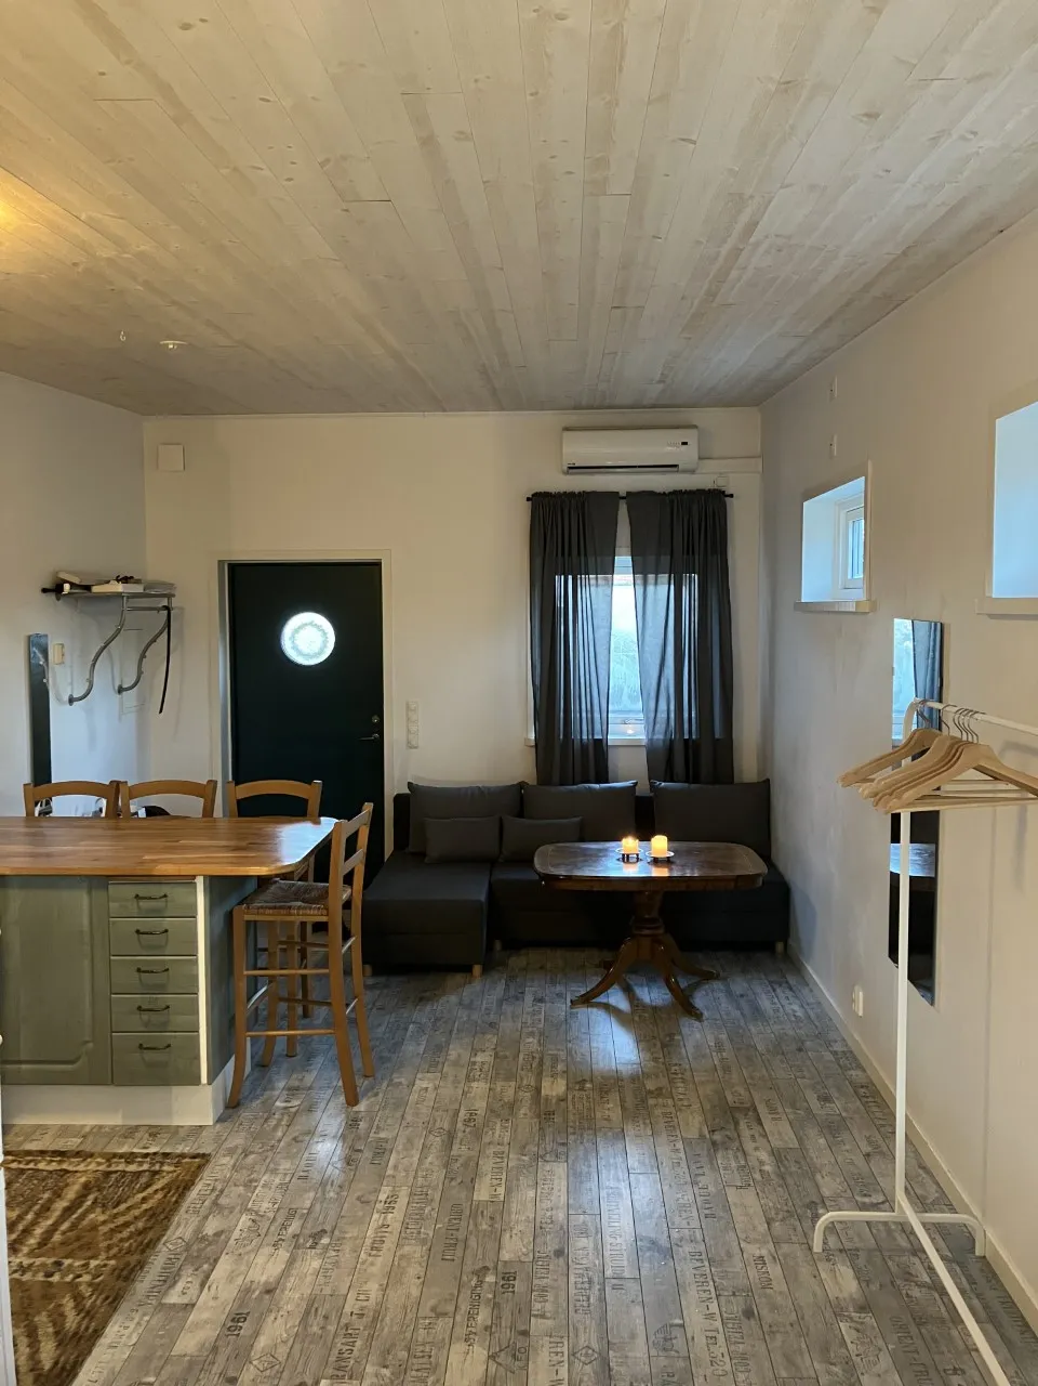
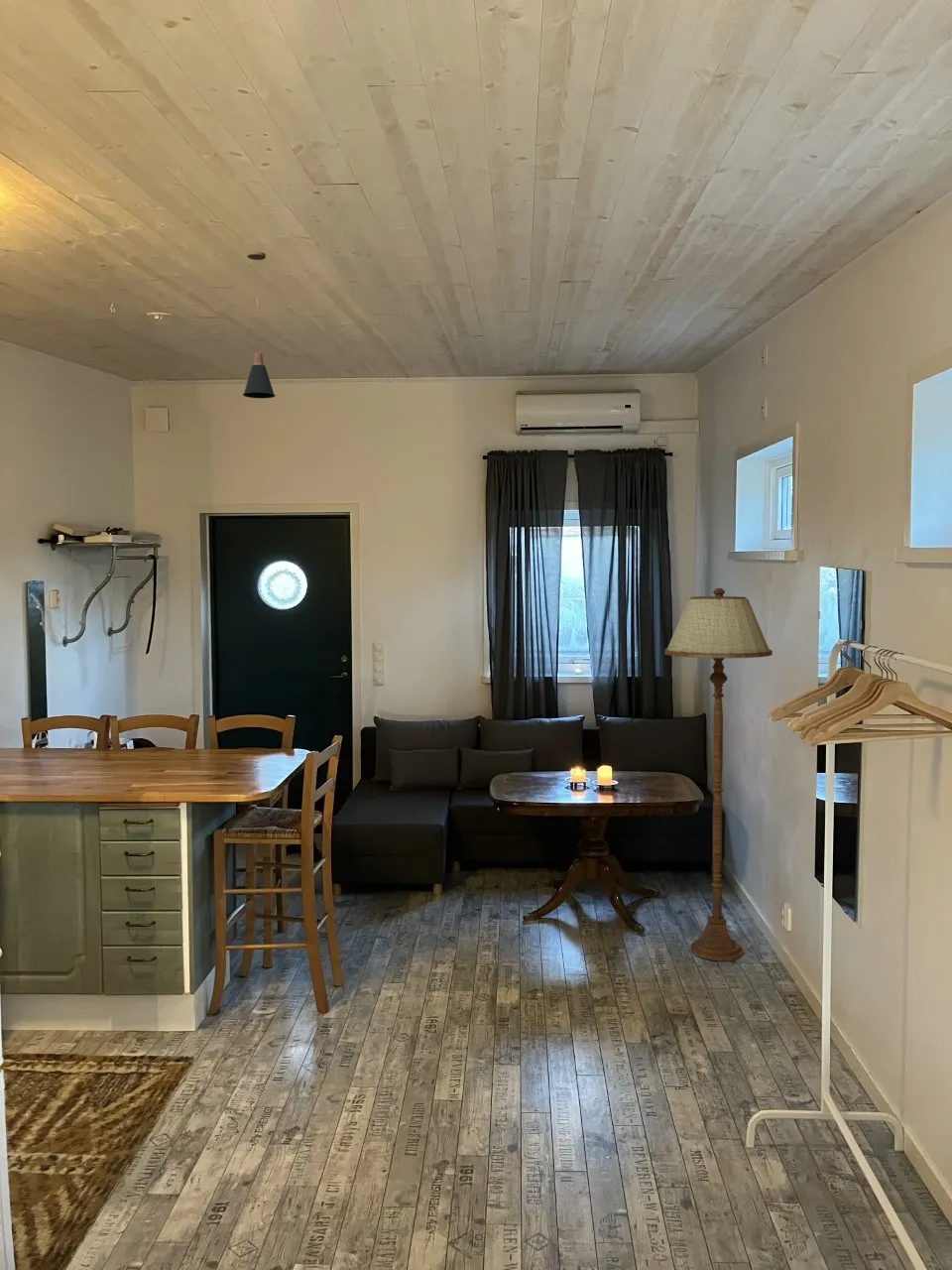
+ pendant lamp [242,250,276,399]
+ floor lamp [664,587,773,962]
